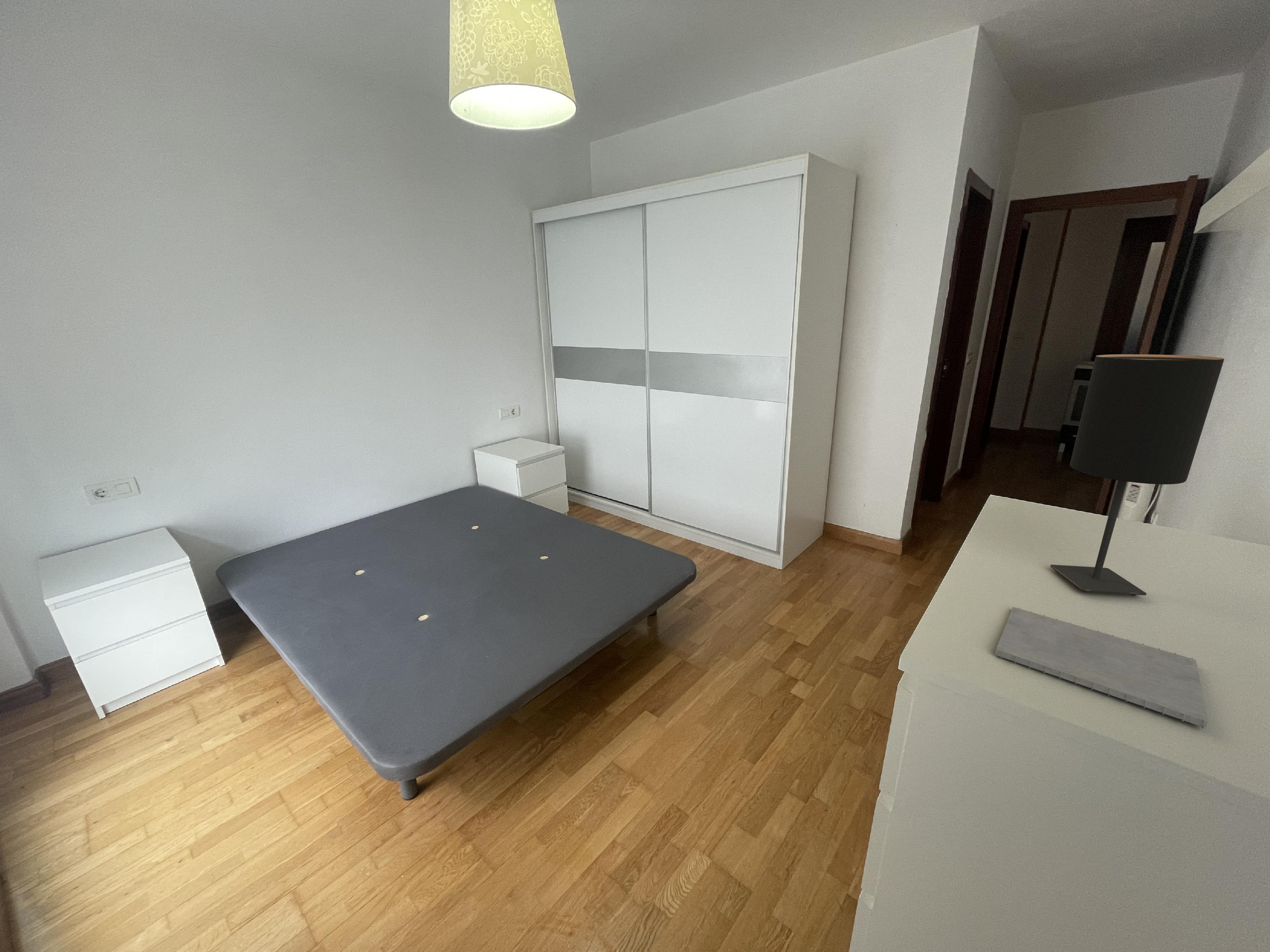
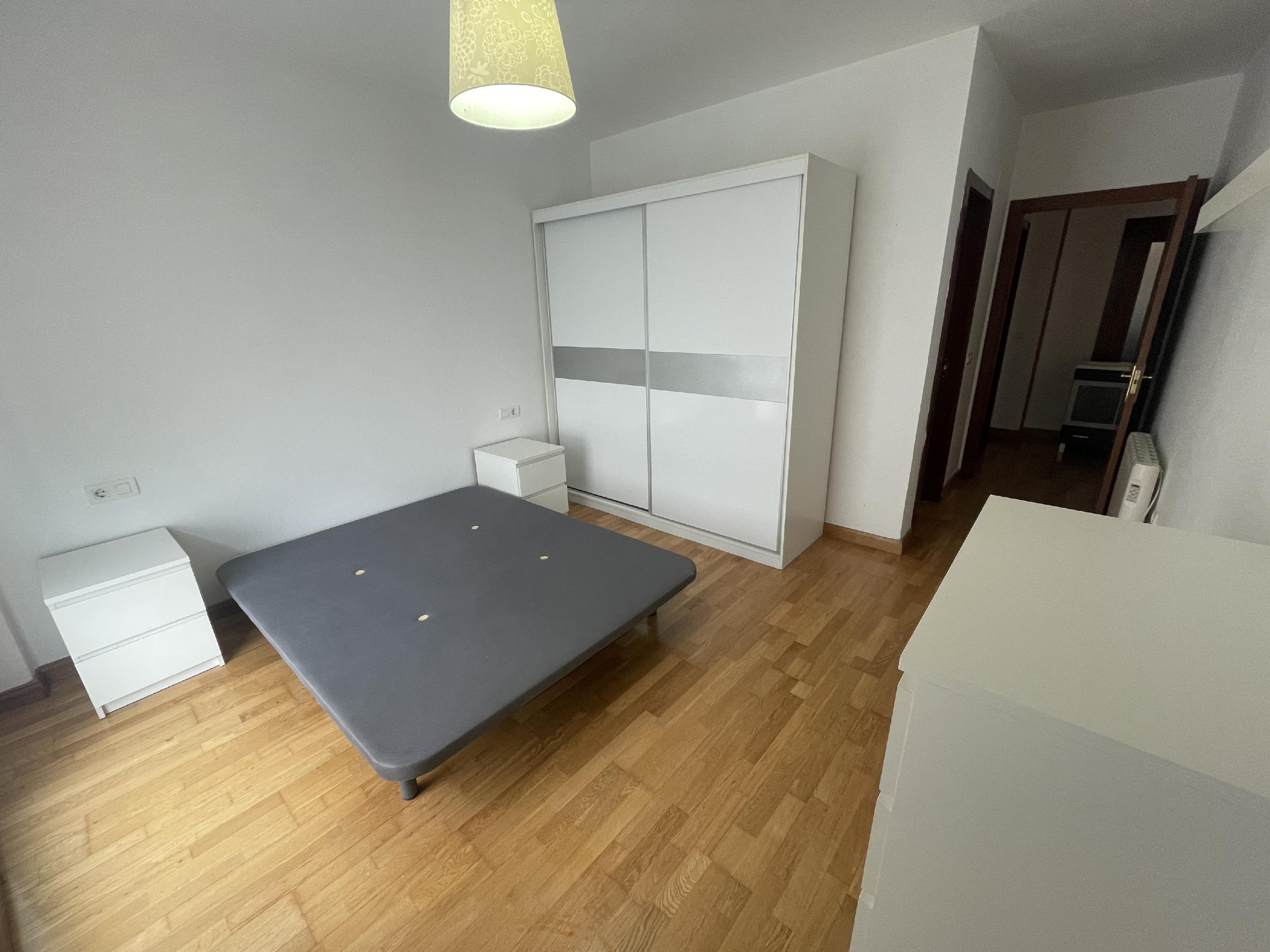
- table lamp [1050,354,1224,596]
- notepad [995,607,1208,729]
